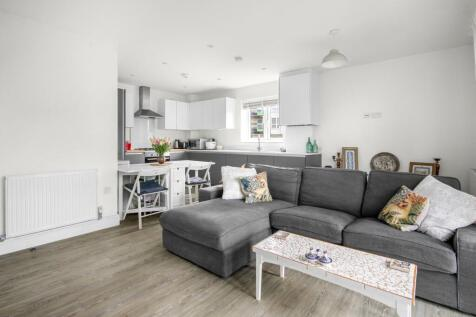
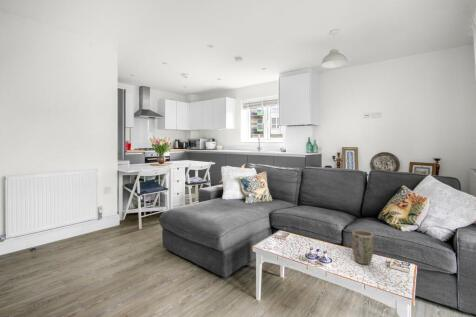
+ plant pot [351,229,375,265]
